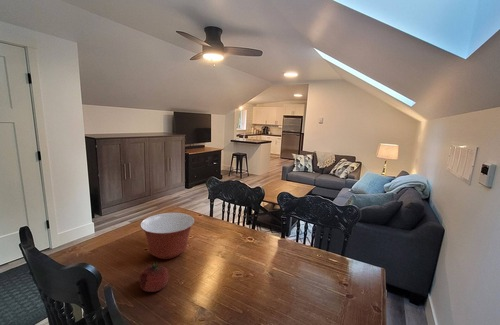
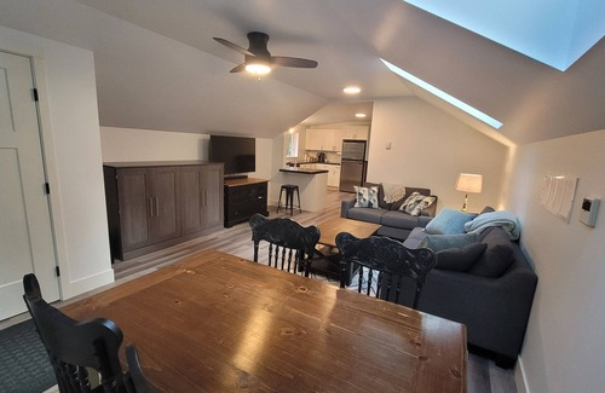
- fruit [139,261,170,293]
- mixing bowl [139,212,196,260]
